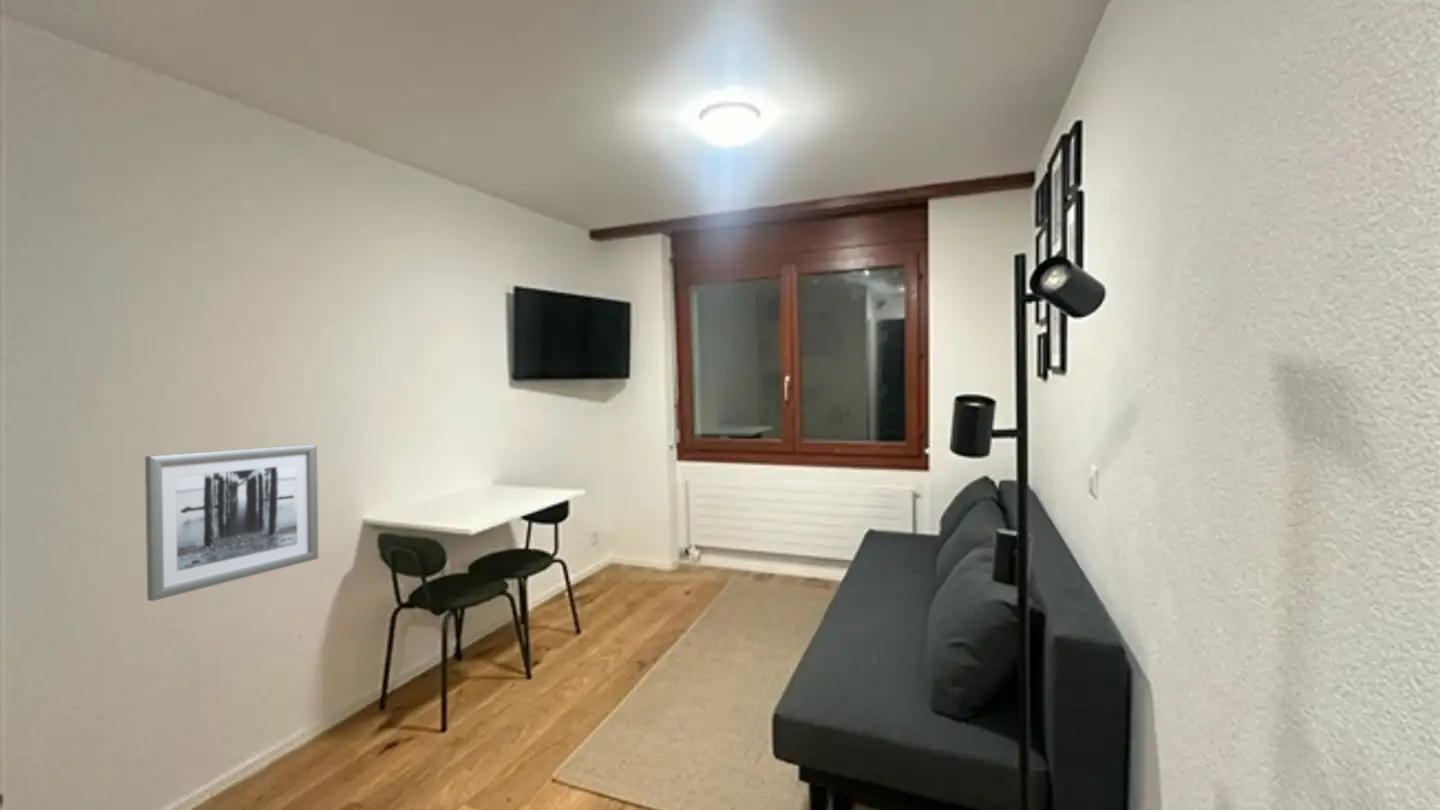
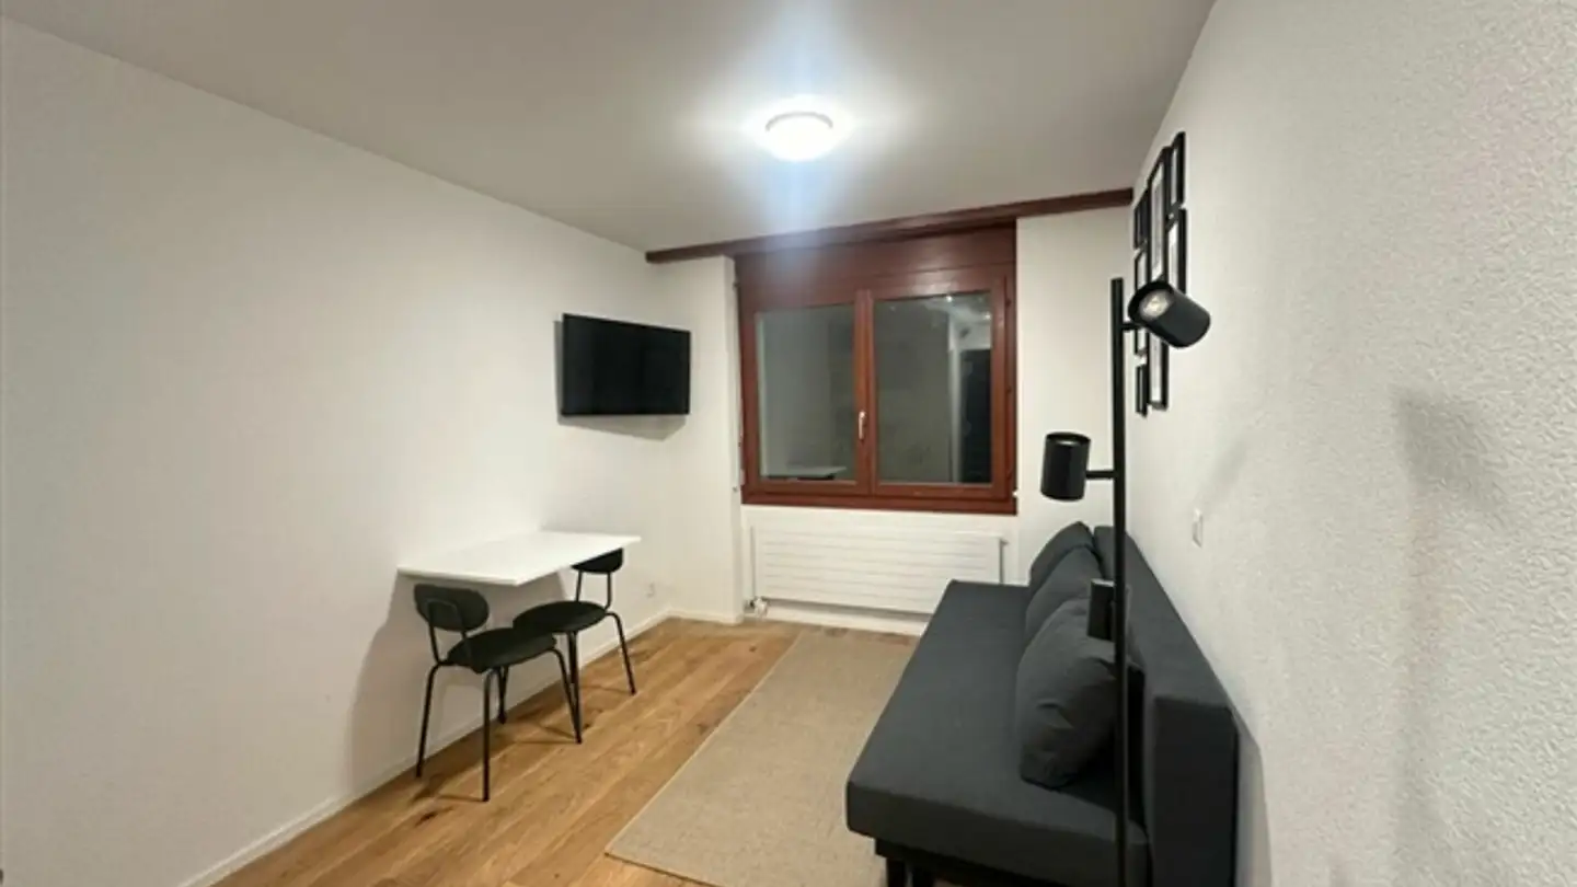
- wall art [144,443,320,602]
